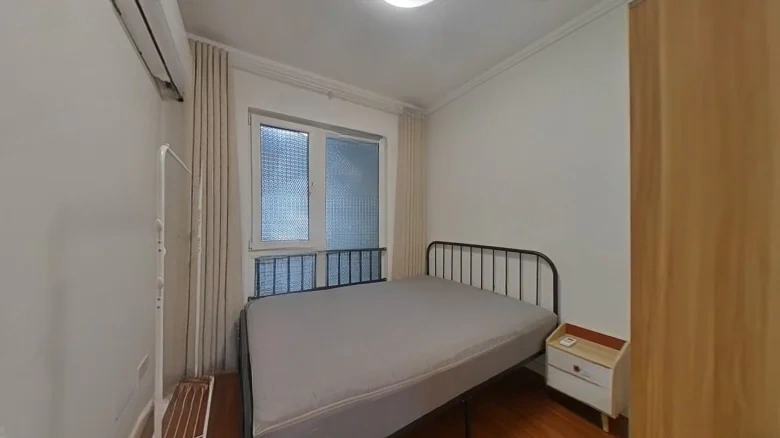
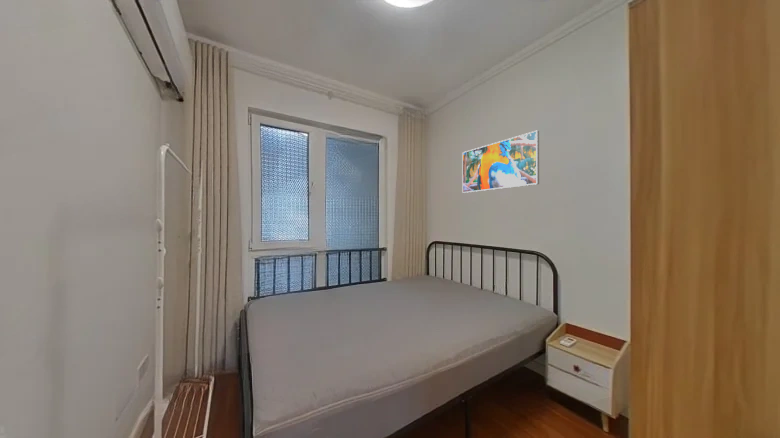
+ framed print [461,130,540,194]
